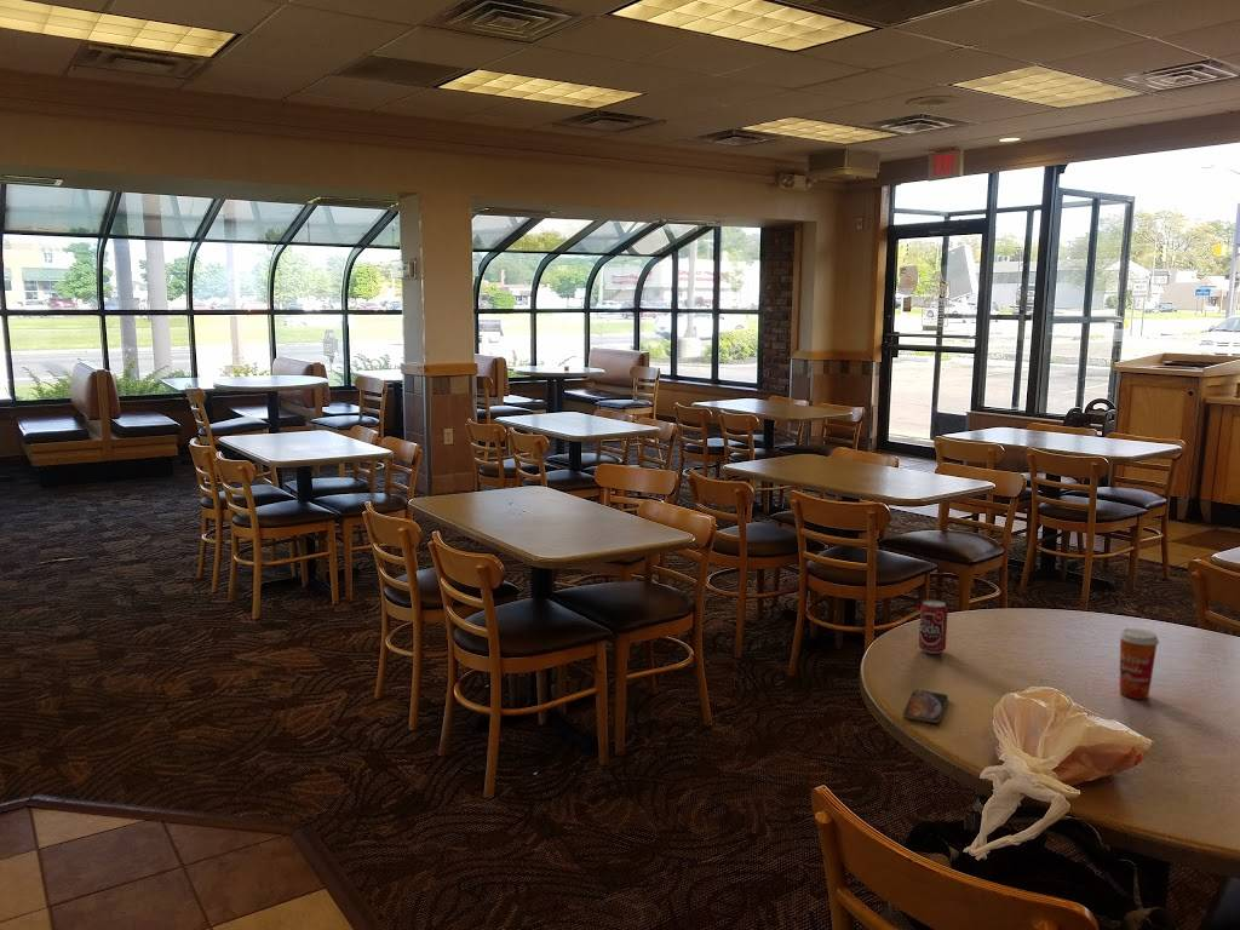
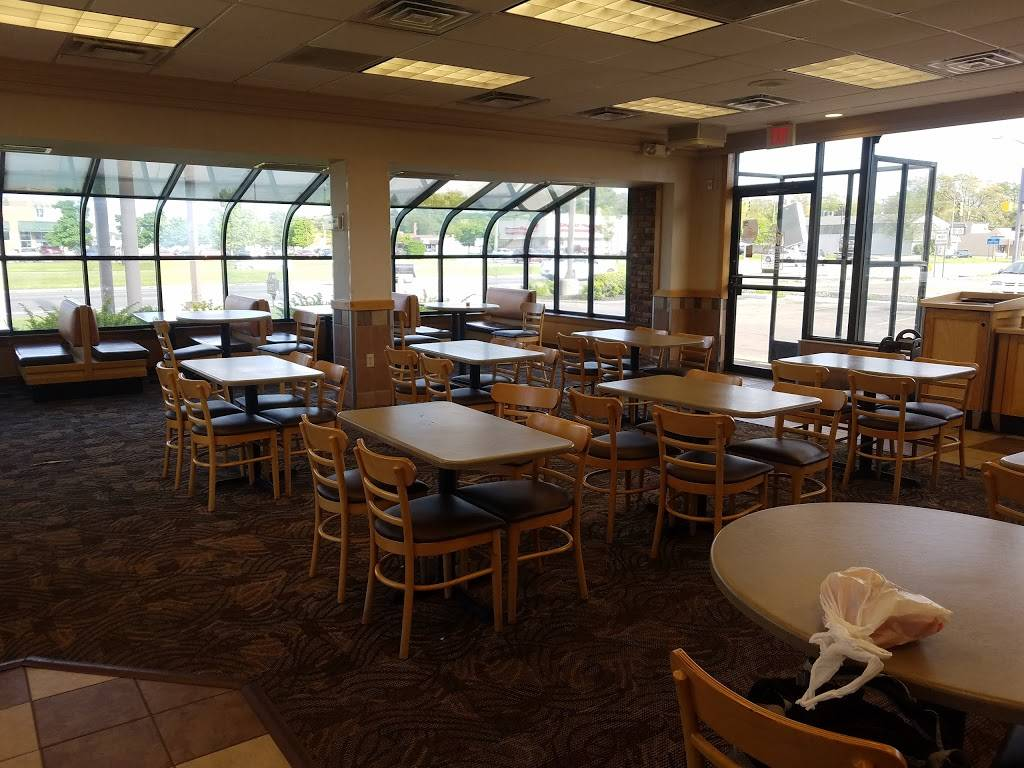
- smartphone [901,689,949,724]
- paper cup [1118,627,1161,700]
- beverage can [918,598,949,655]
